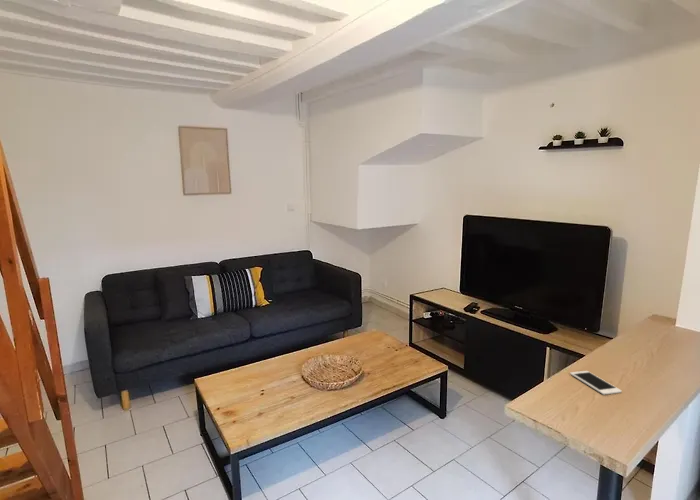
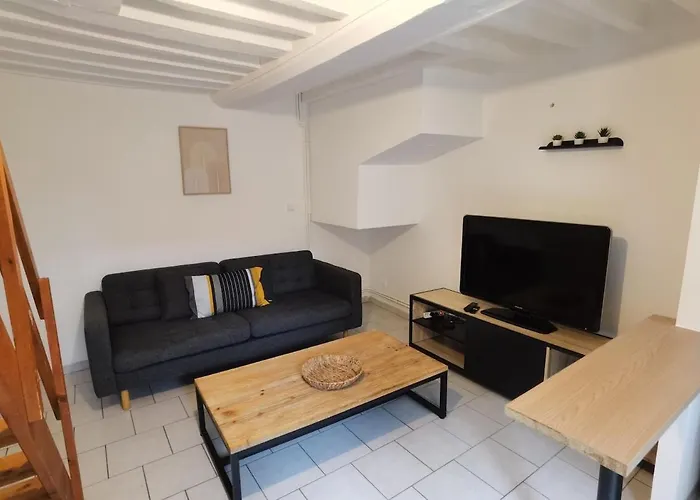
- cell phone [569,370,622,395]
